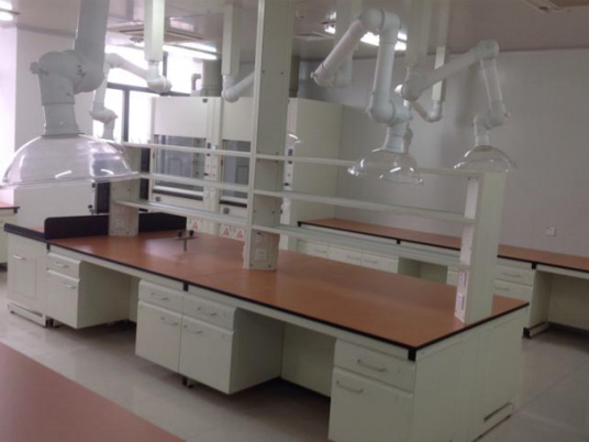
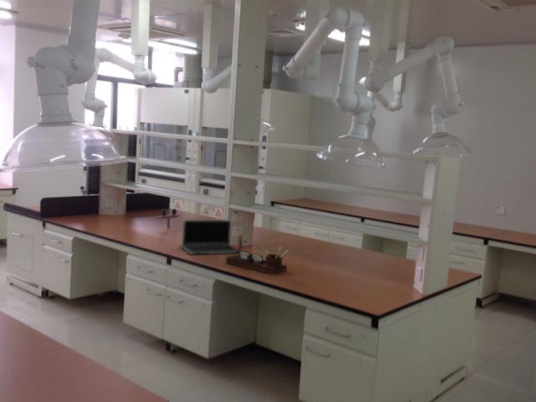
+ laptop [178,219,238,255]
+ desk organizer [225,234,289,276]
